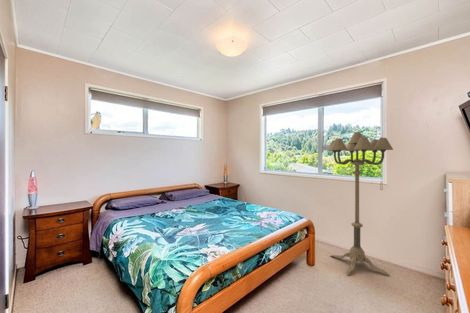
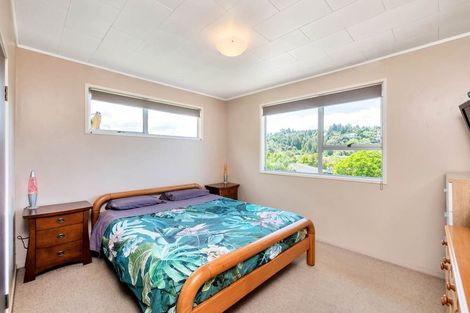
- floor lamp [326,131,394,276]
